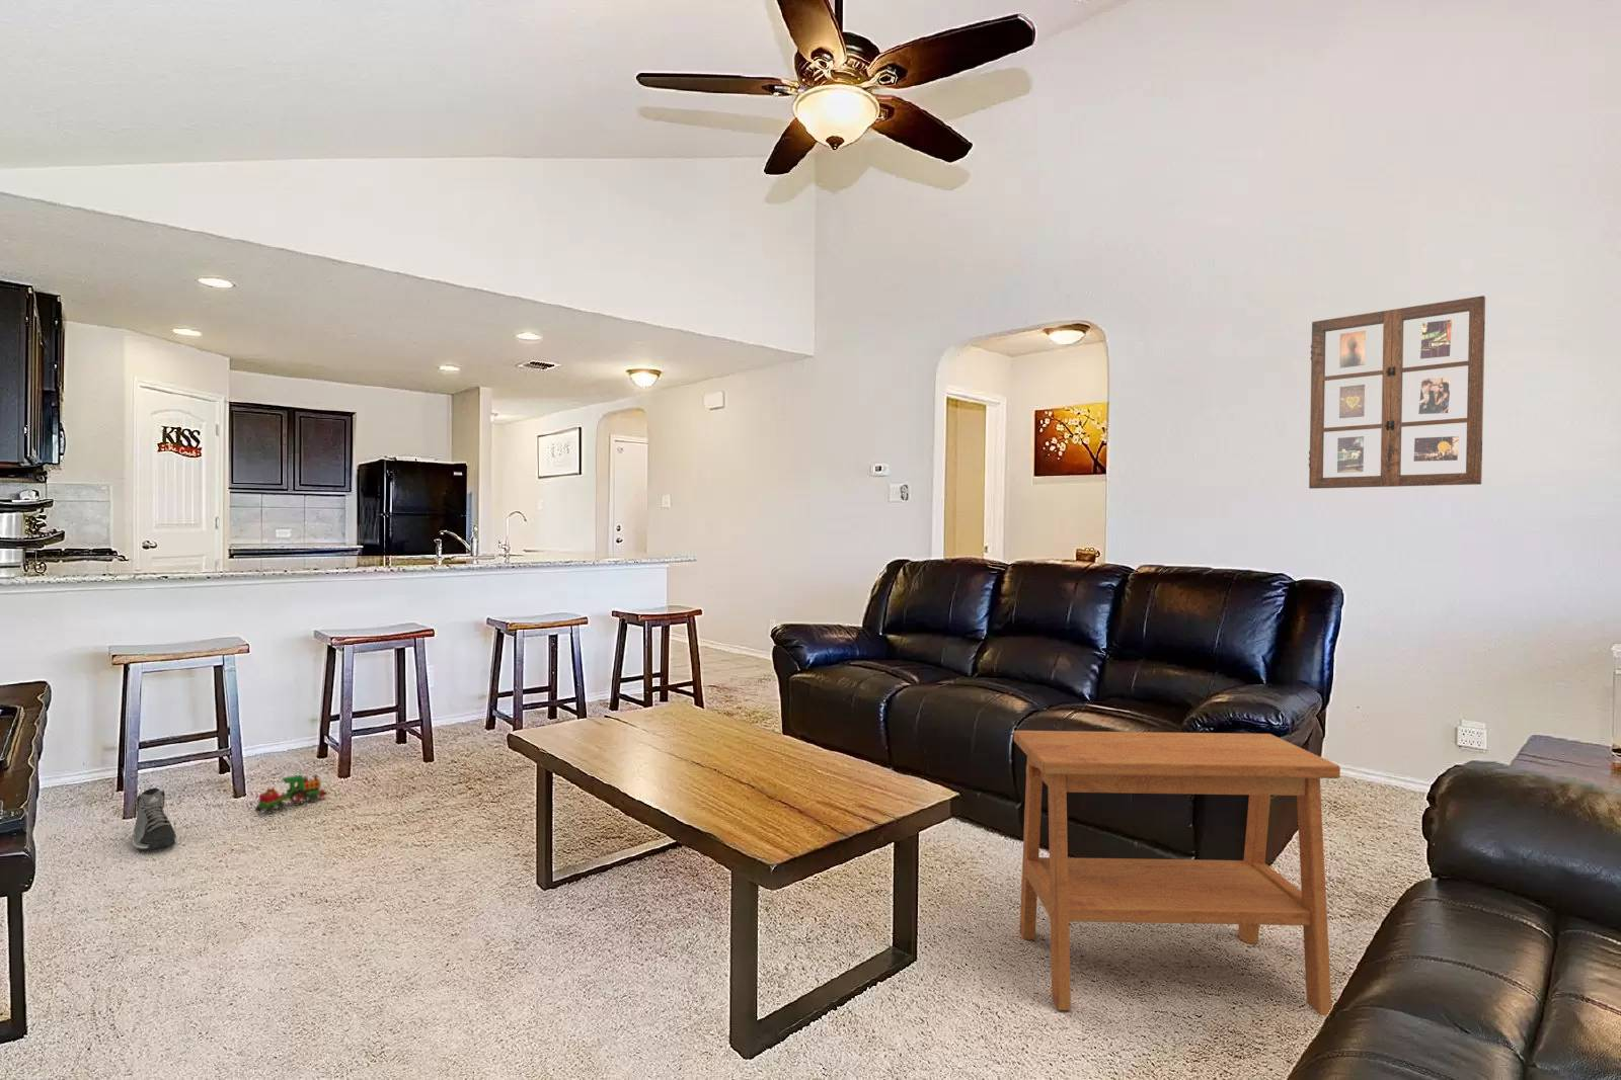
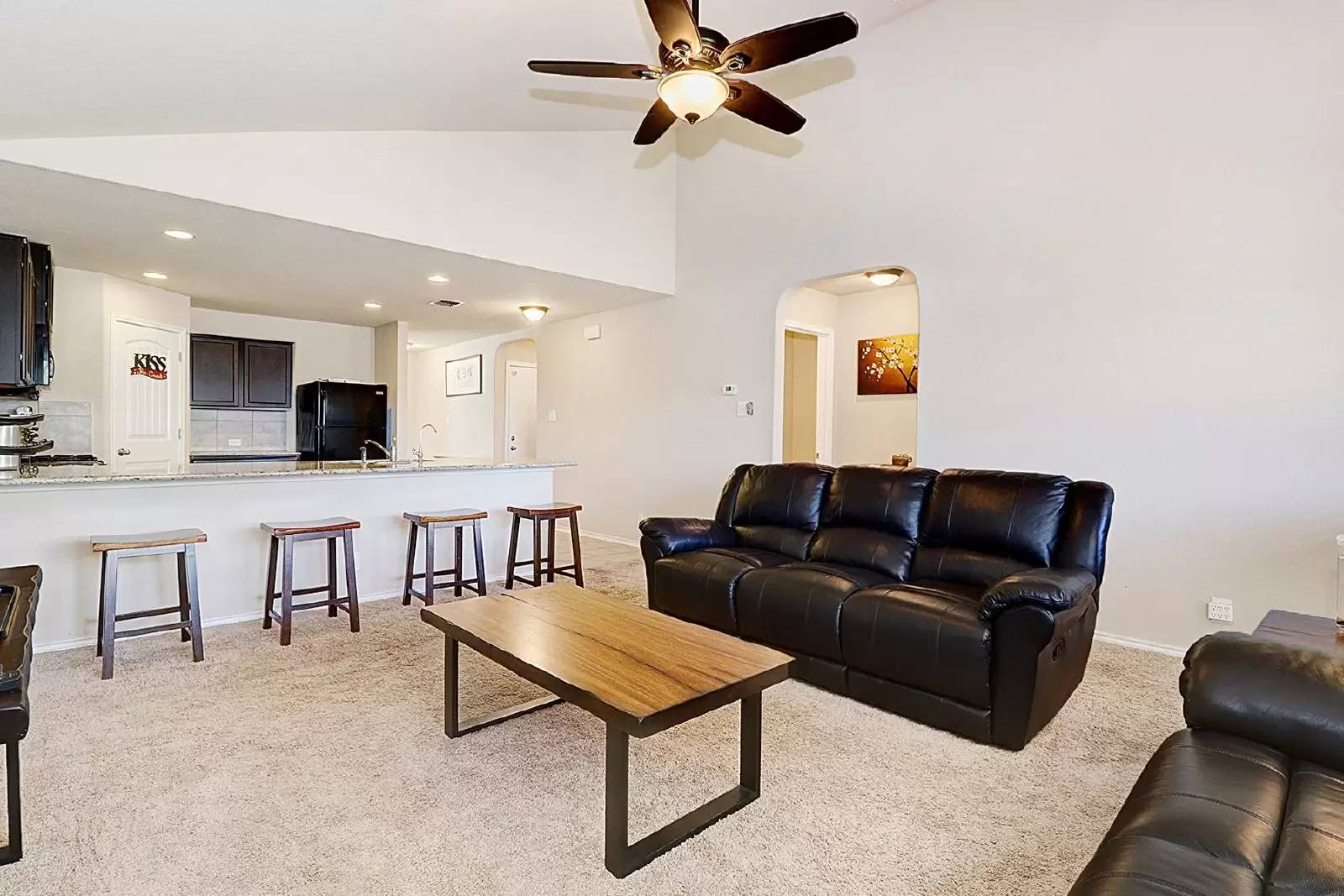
- toy train [254,774,329,815]
- sneaker [131,787,179,852]
- side table [1013,729,1341,1016]
- picture frame [1307,294,1486,489]
